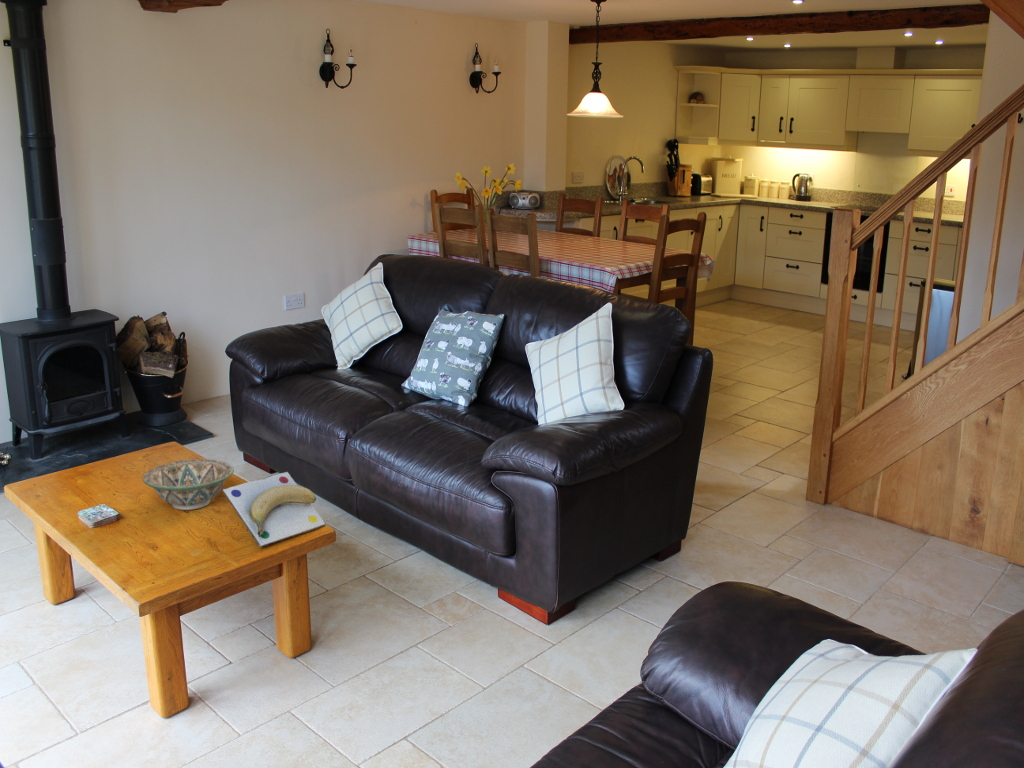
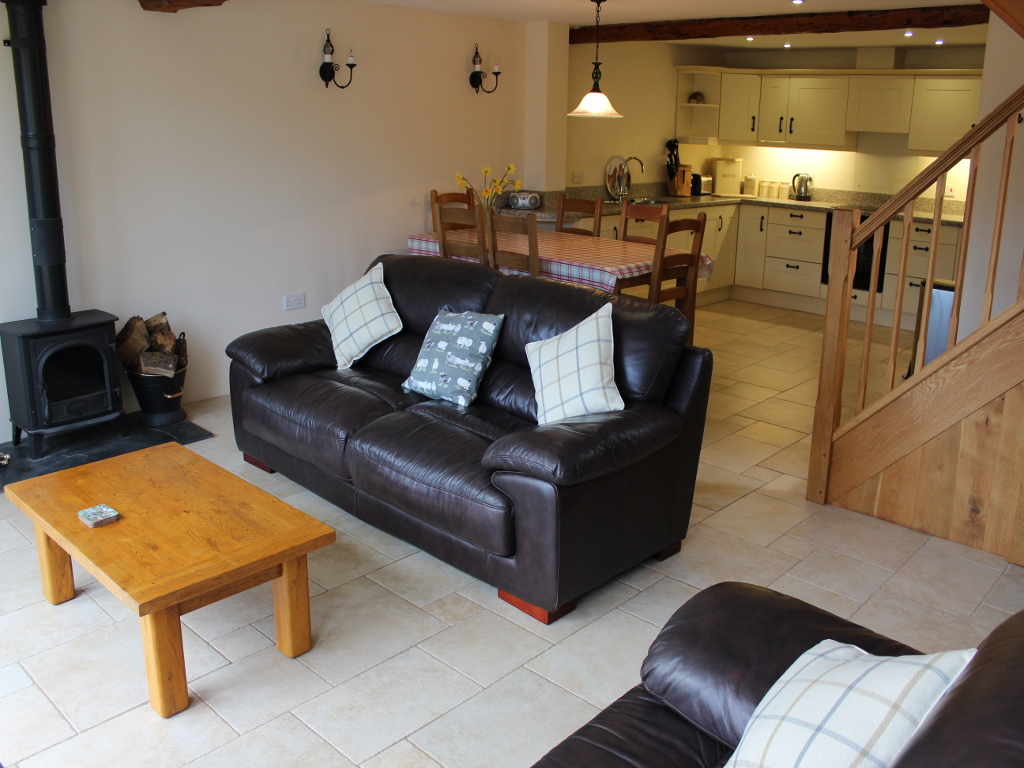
- banana [221,471,327,548]
- decorative bowl [142,458,235,511]
